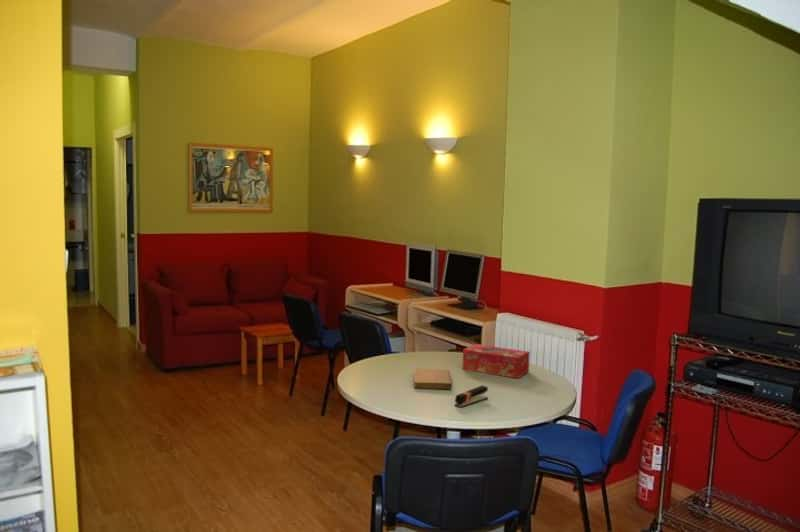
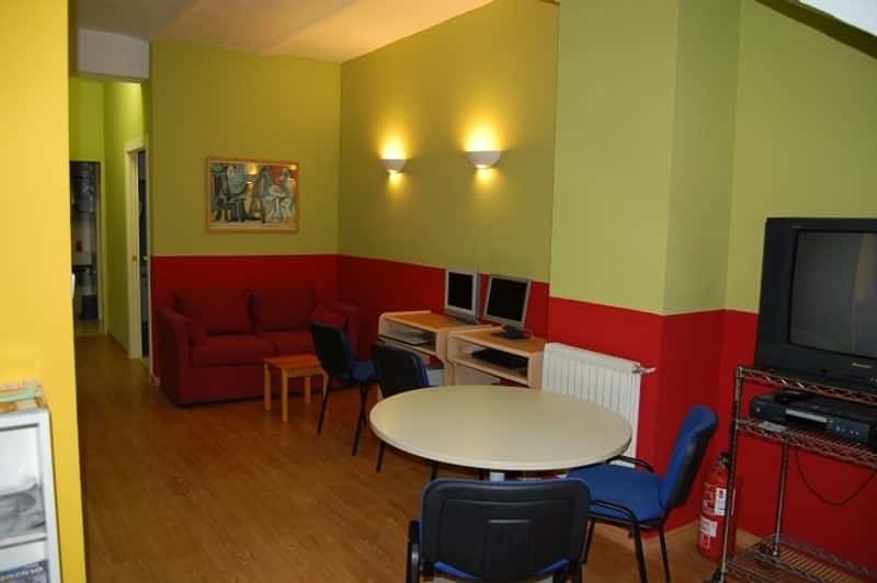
- notebook [413,367,453,390]
- tissue box [461,343,531,379]
- stapler [454,385,489,409]
